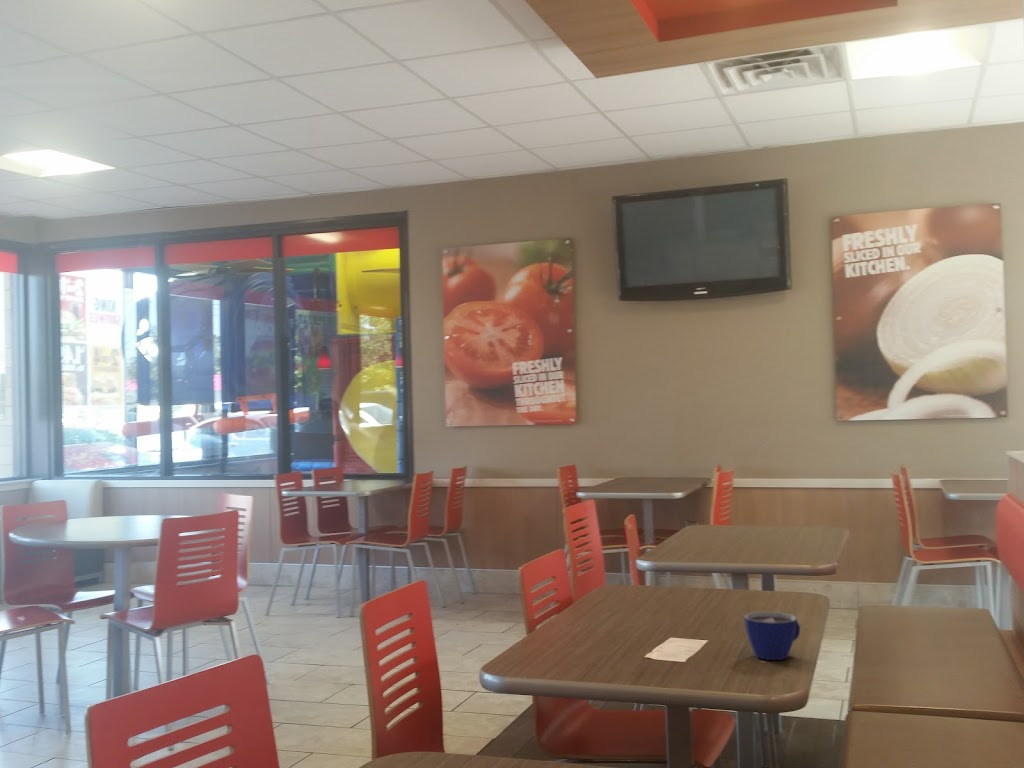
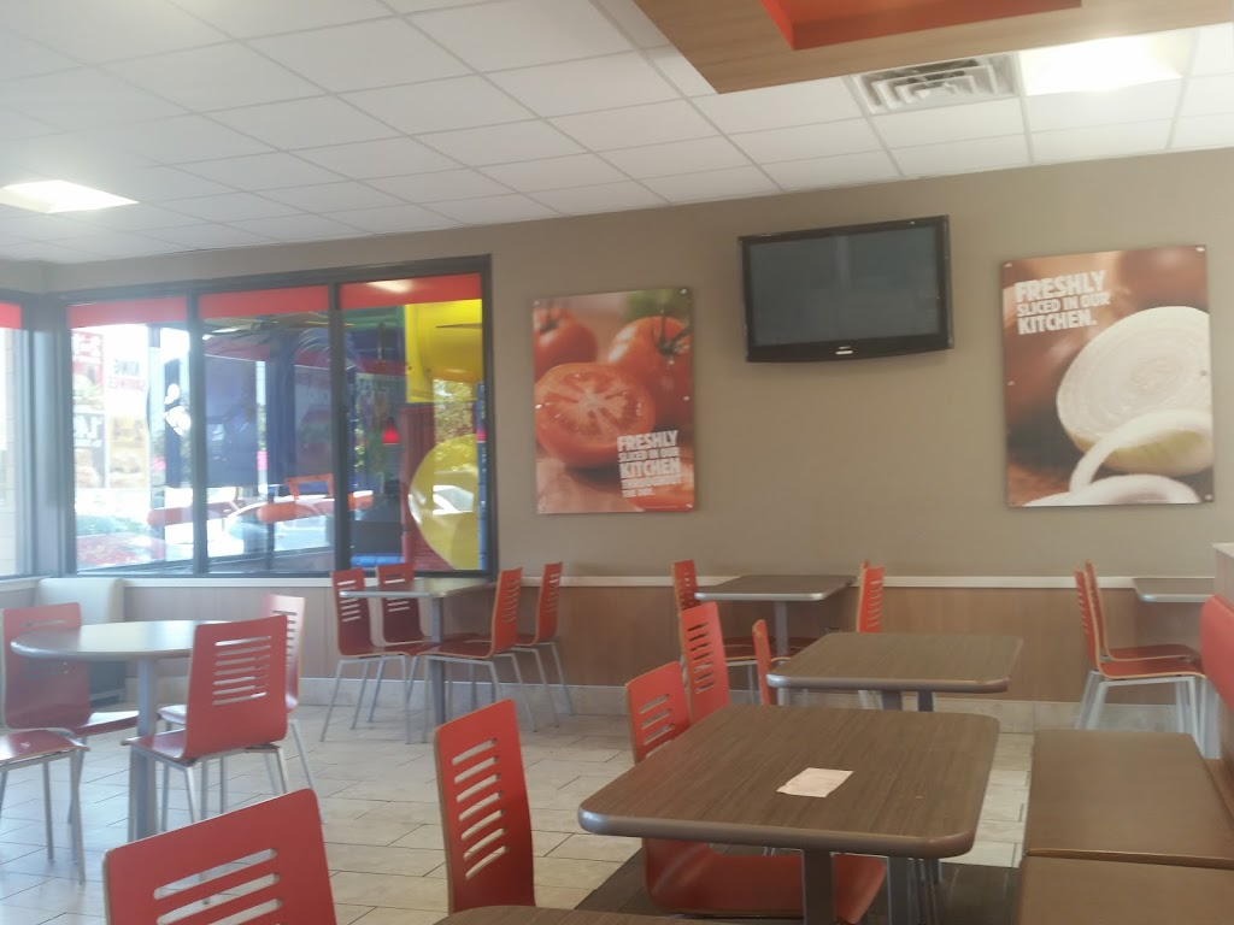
- cup [743,611,801,661]
